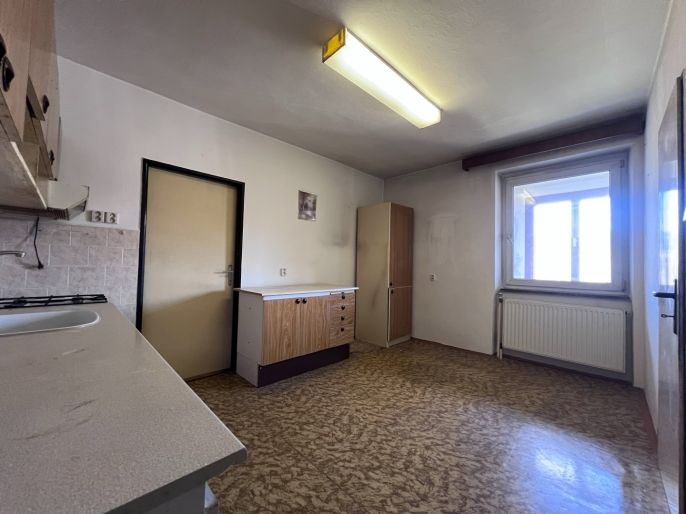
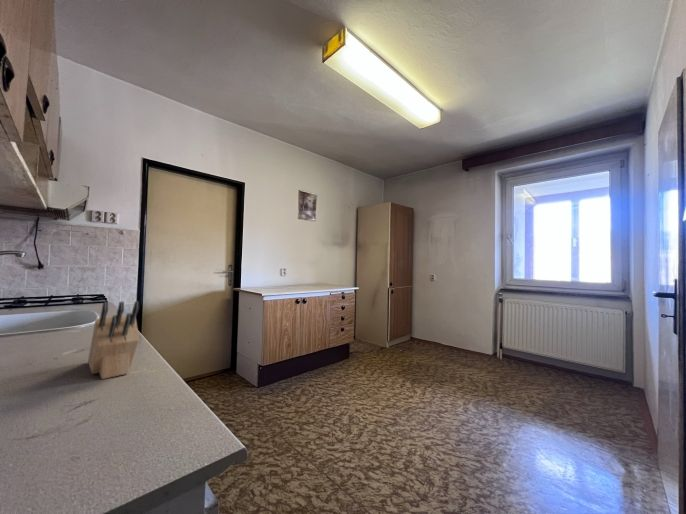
+ knife block [87,300,140,380]
